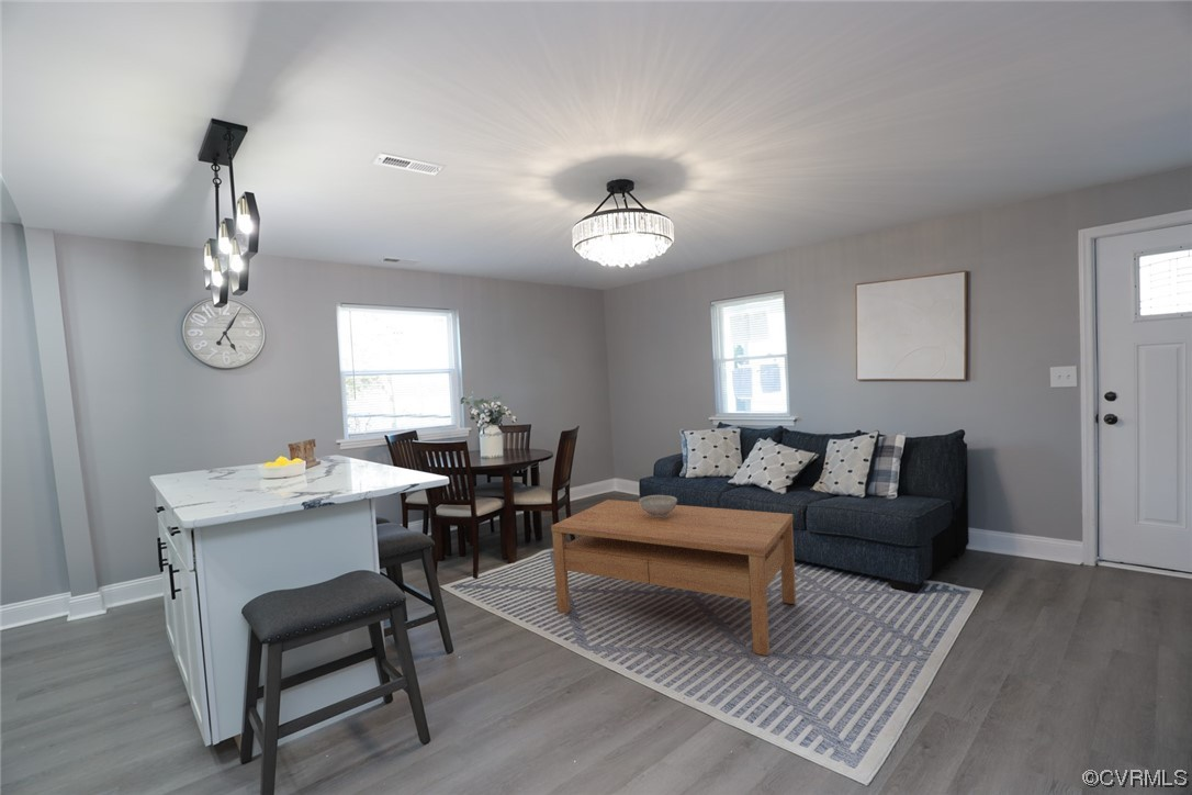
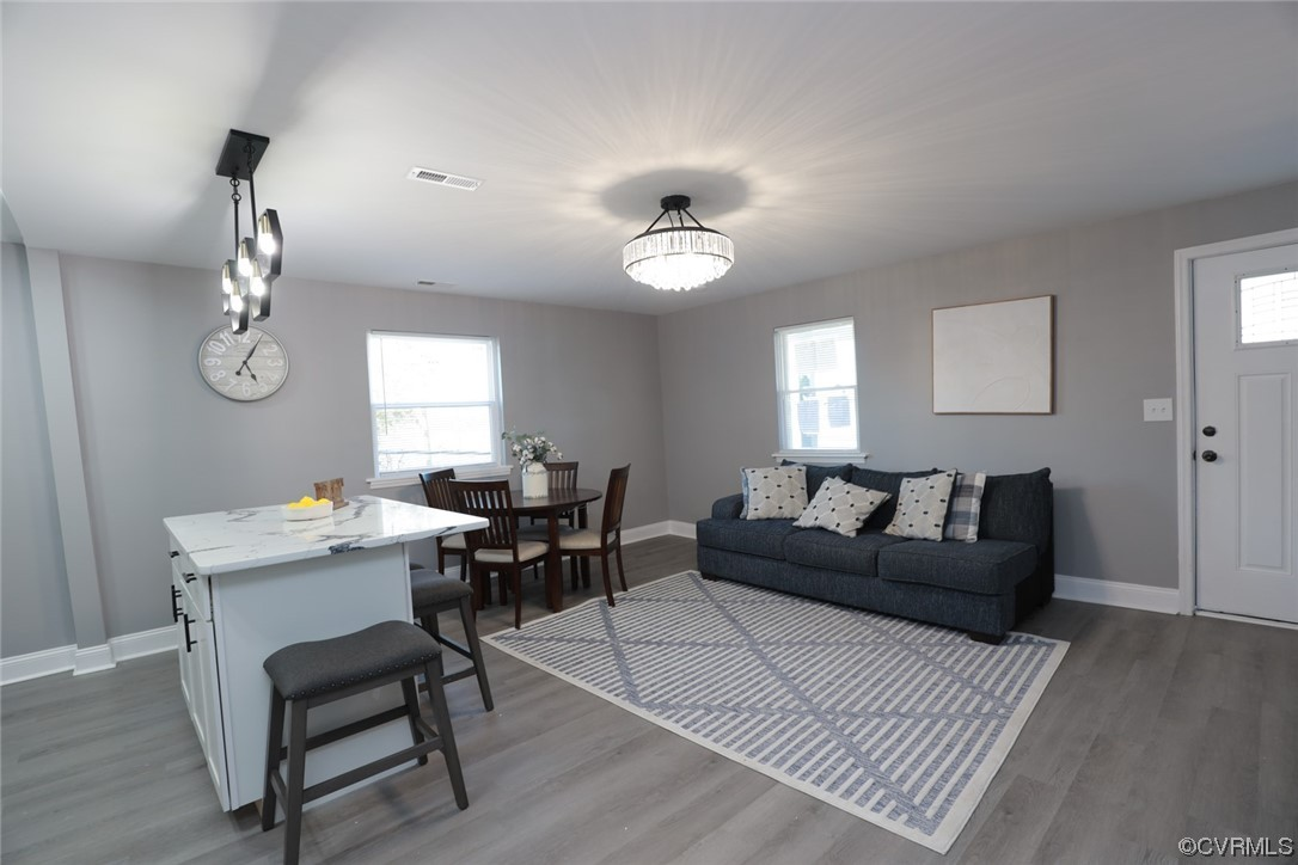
- decorative bowl [638,494,678,518]
- coffee table [550,499,797,657]
